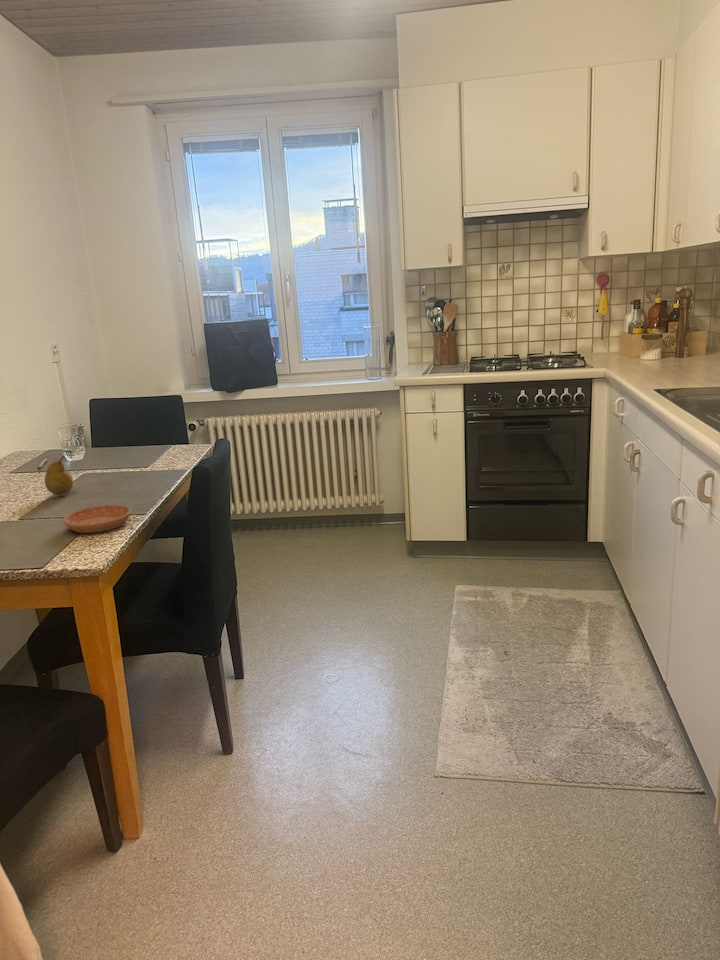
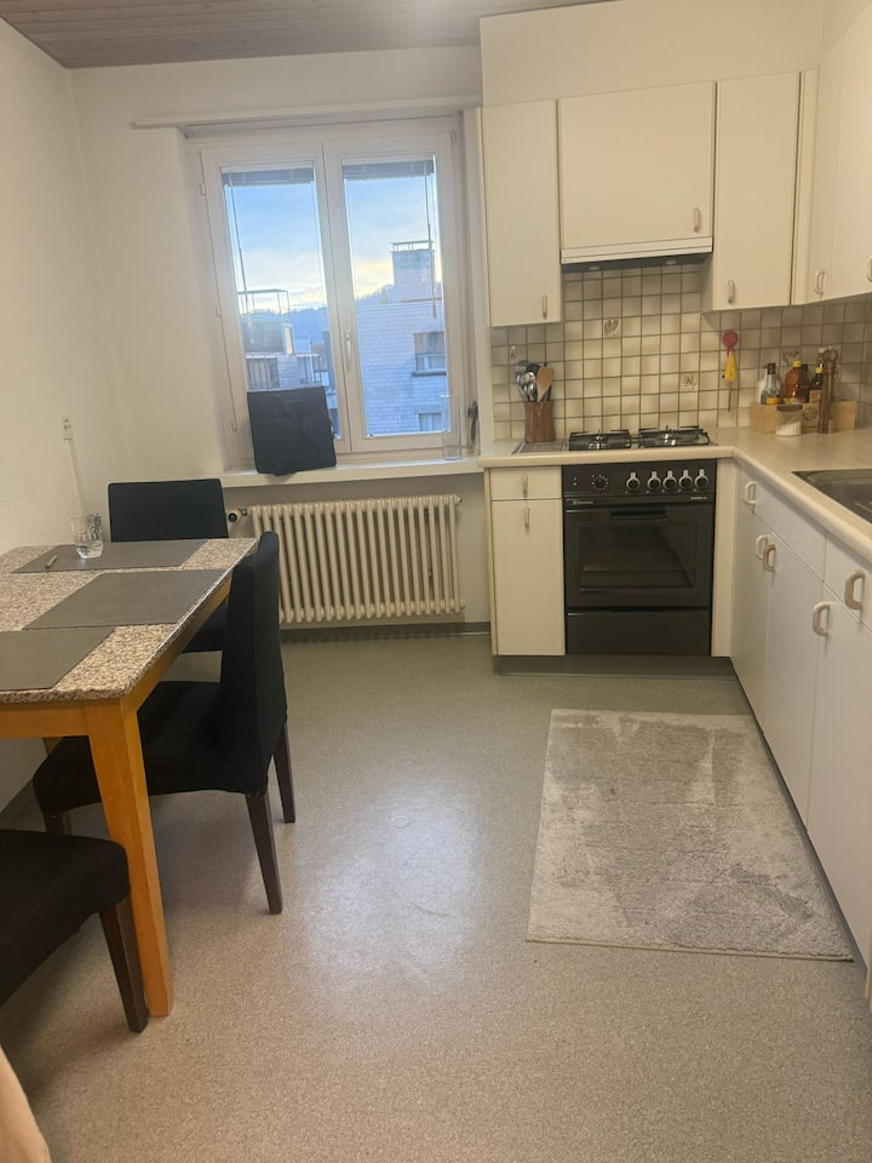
- fruit [44,455,74,496]
- saucer [62,504,132,534]
